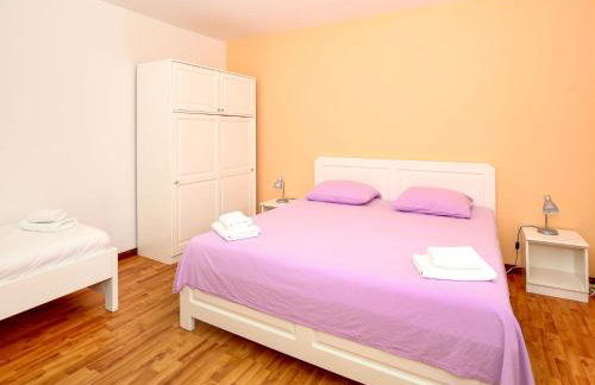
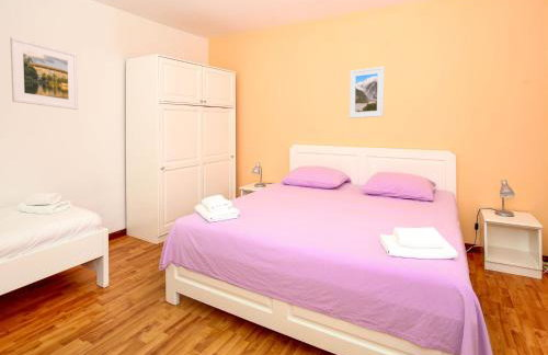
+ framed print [349,66,386,119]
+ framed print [9,36,79,111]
